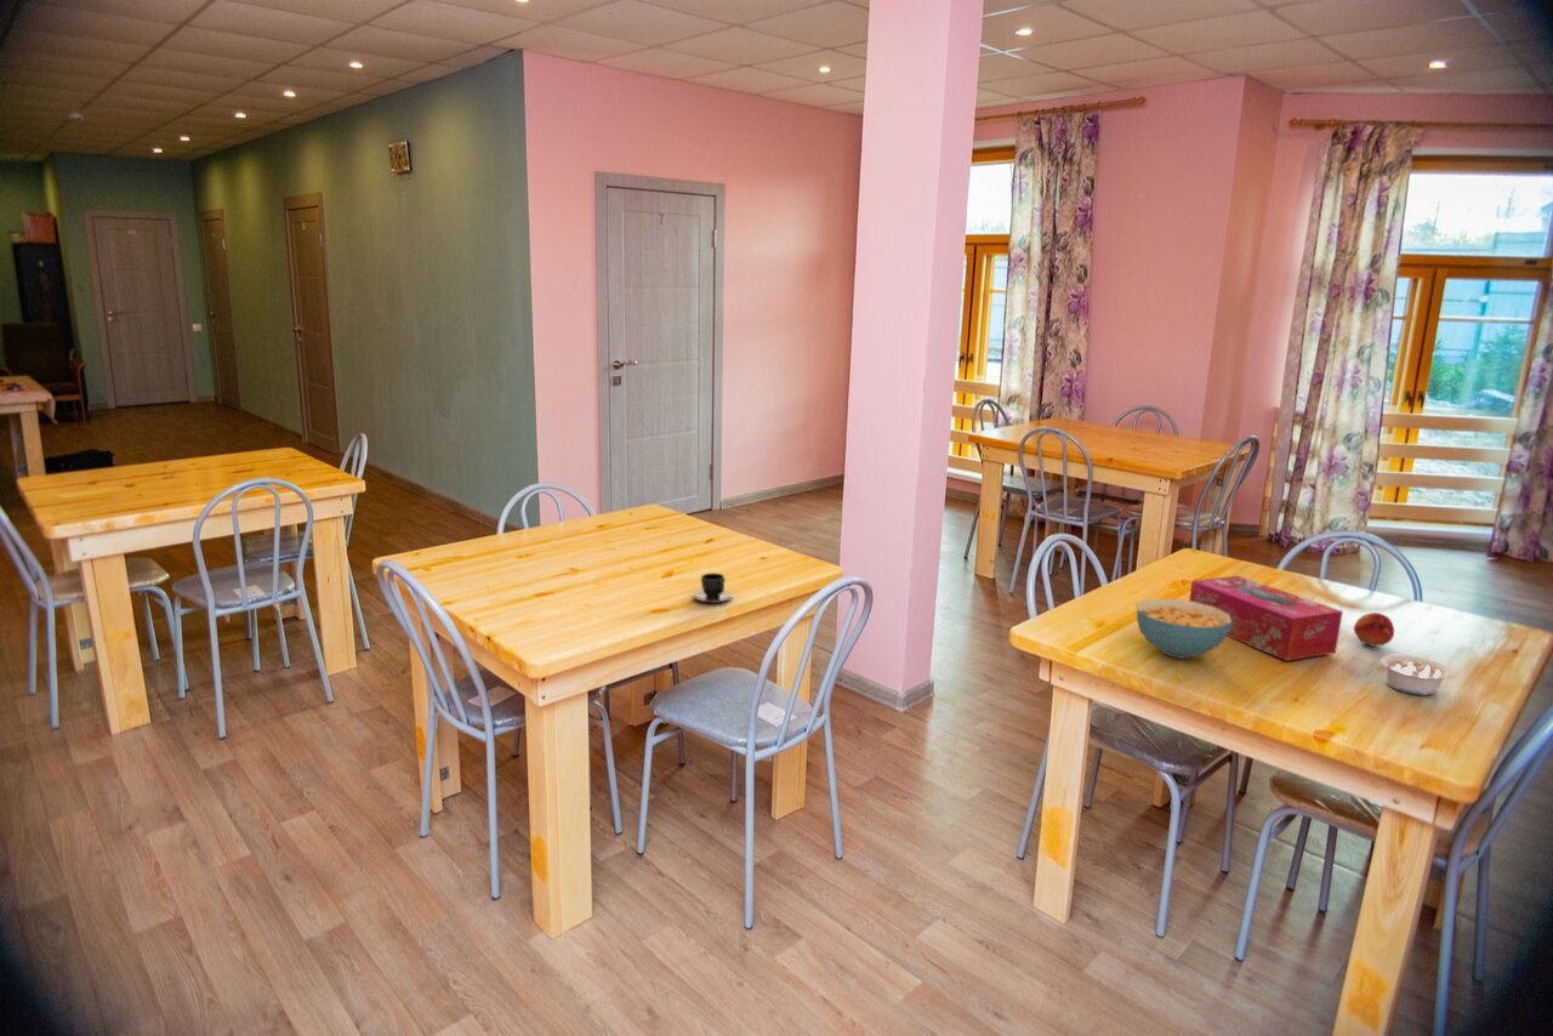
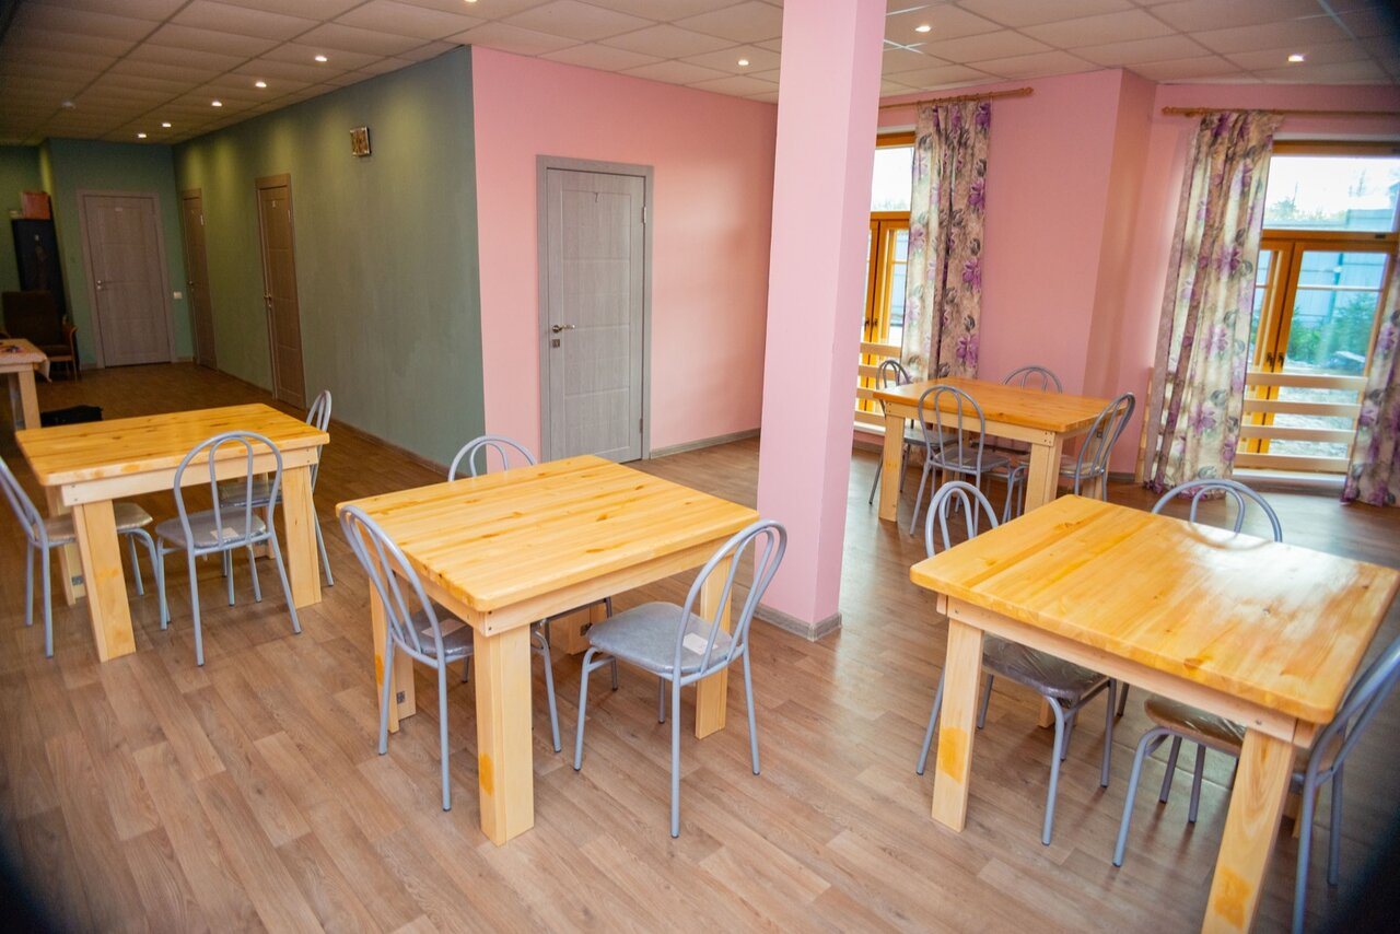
- tissue box [1188,575,1344,662]
- legume [1376,654,1452,696]
- teacup [692,571,734,603]
- fruit [1353,611,1395,647]
- cereal bowl [1136,598,1231,660]
